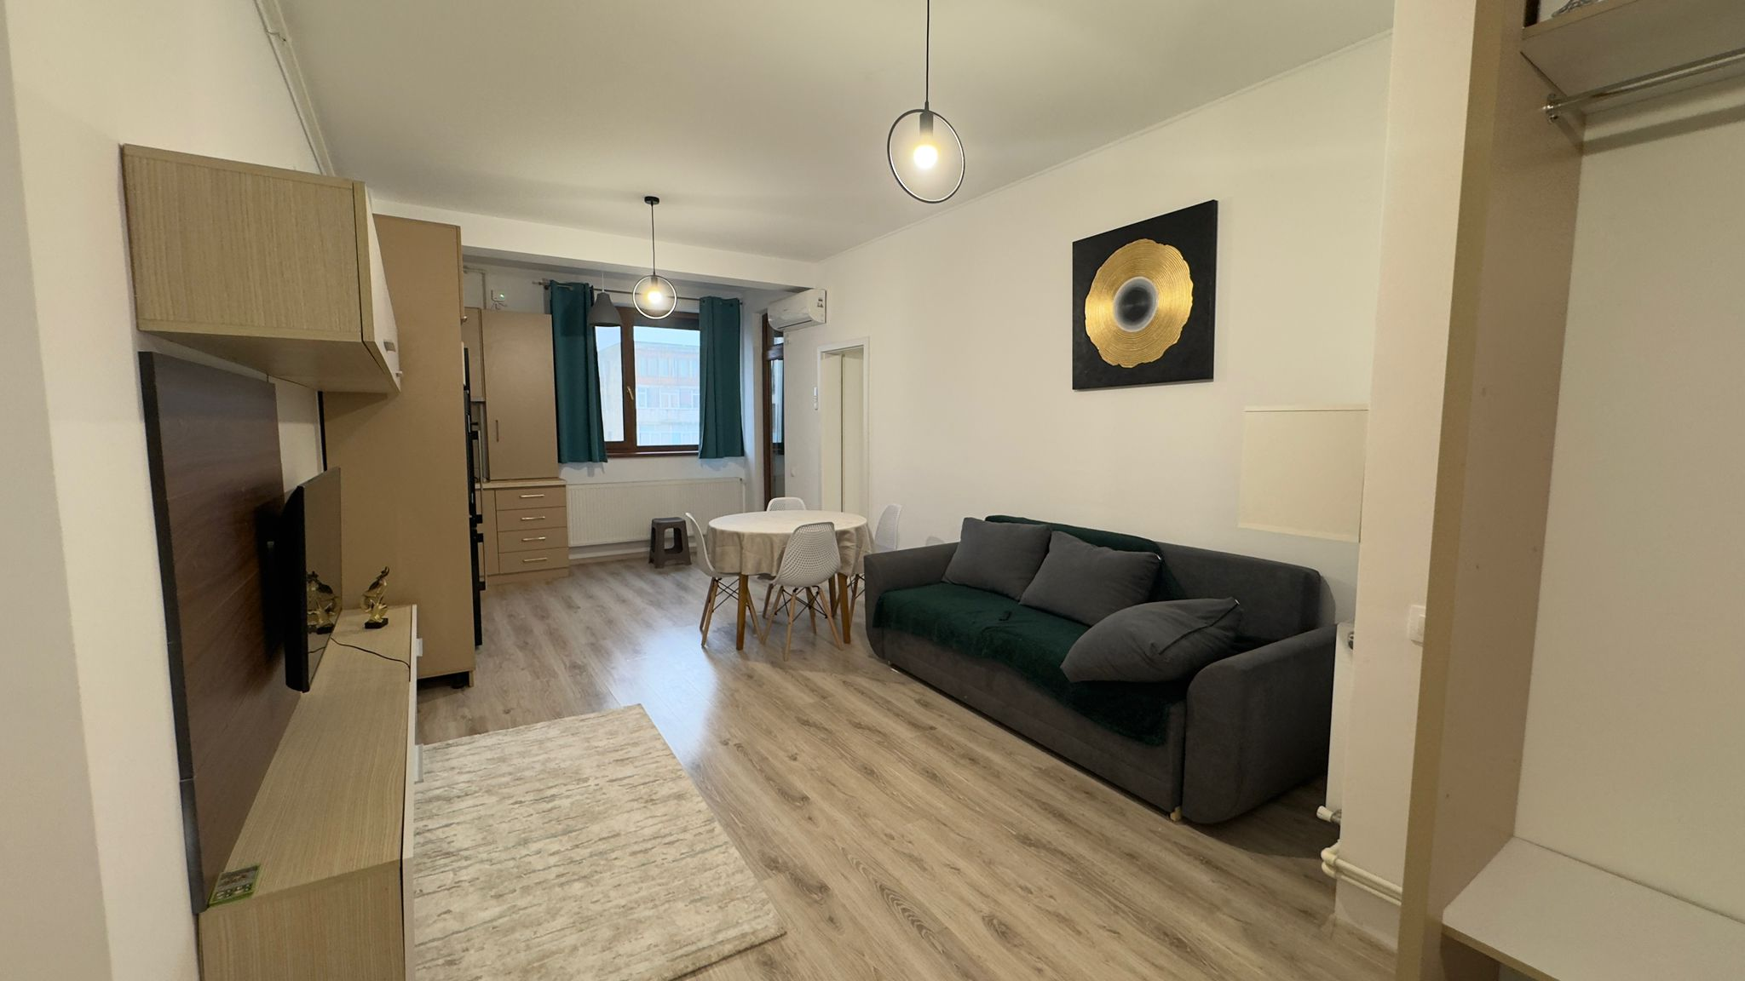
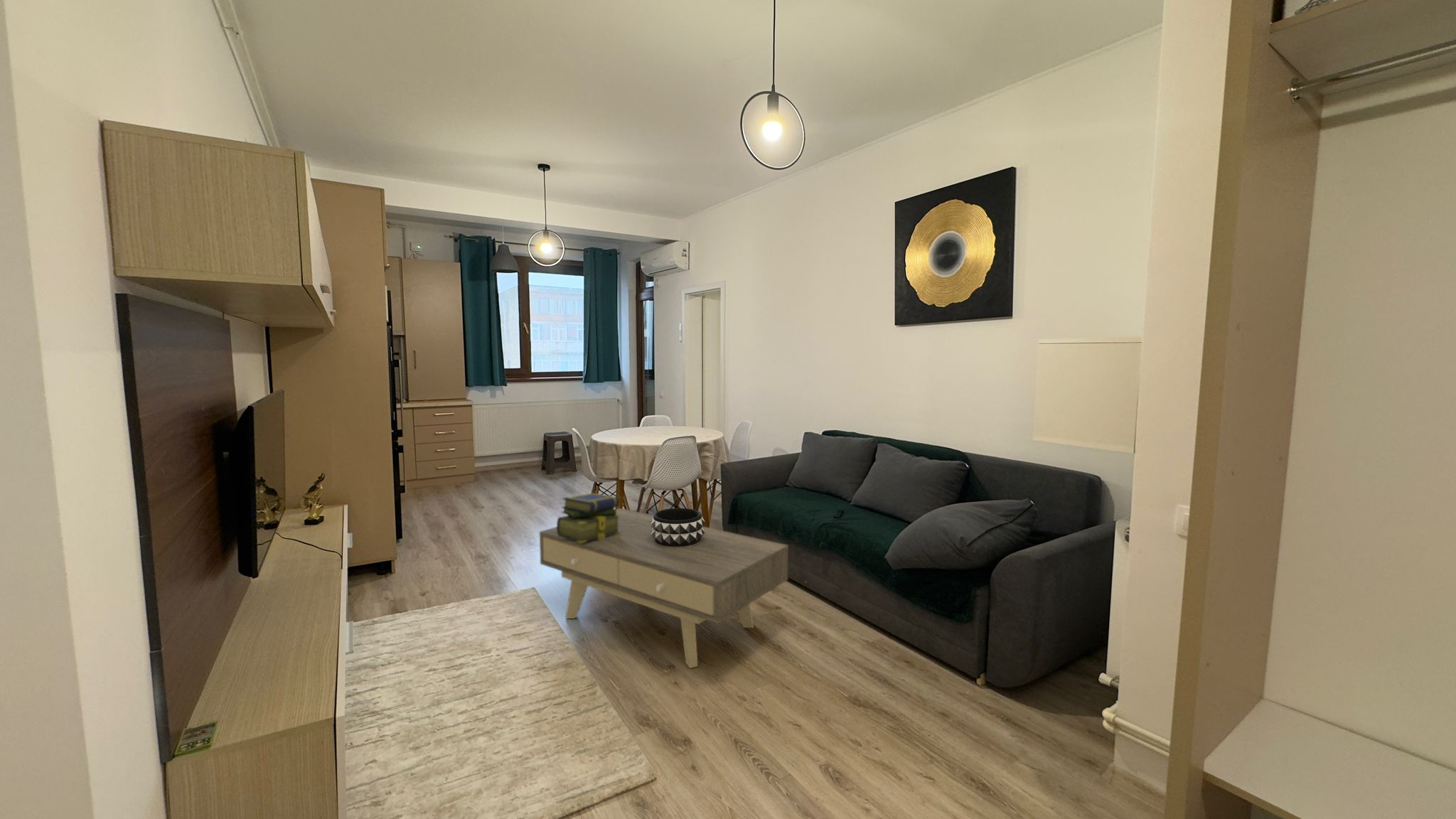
+ coffee table [539,508,789,669]
+ stack of books [556,493,621,543]
+ decorative bowl [651,508,706,547]
